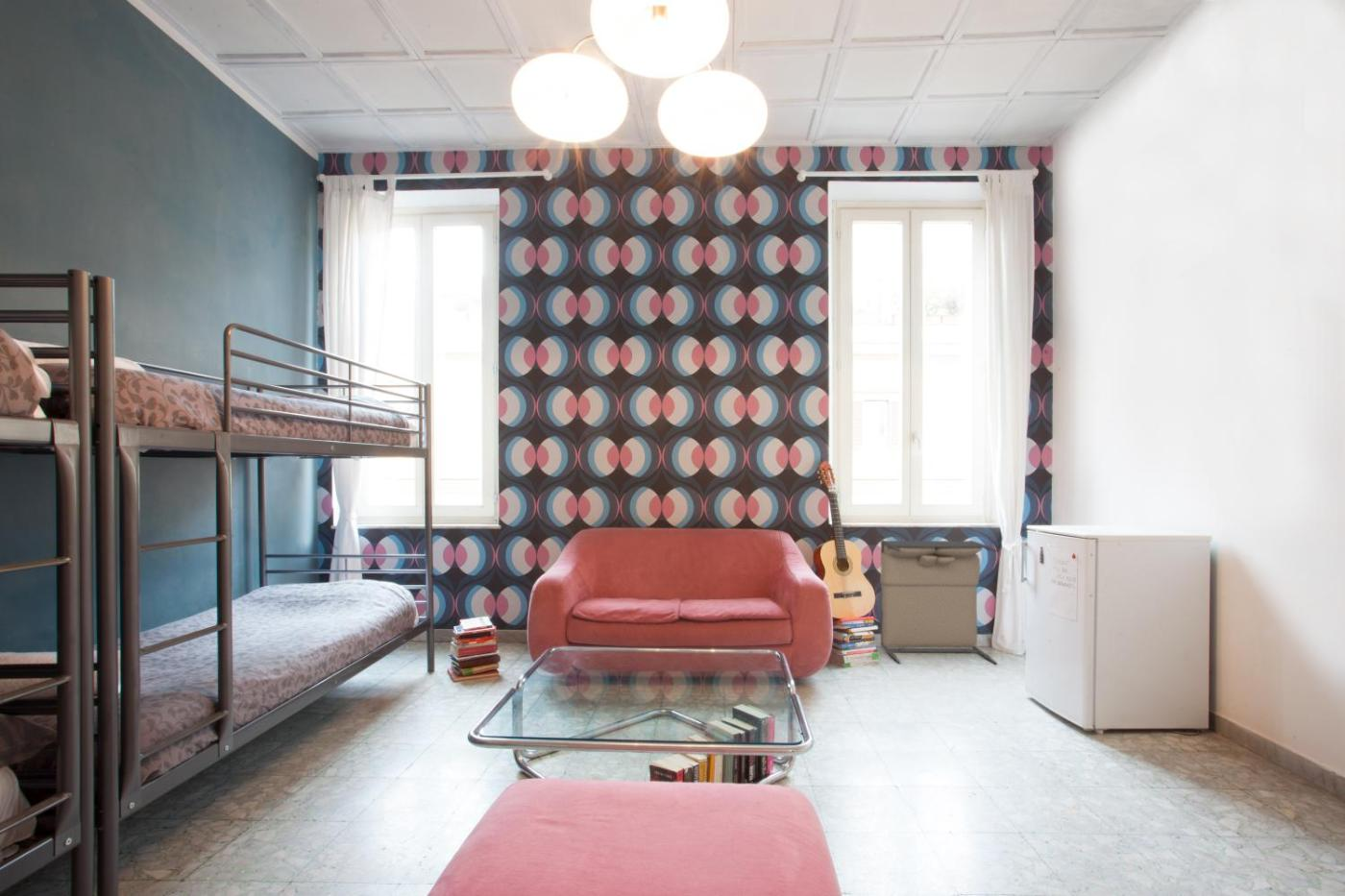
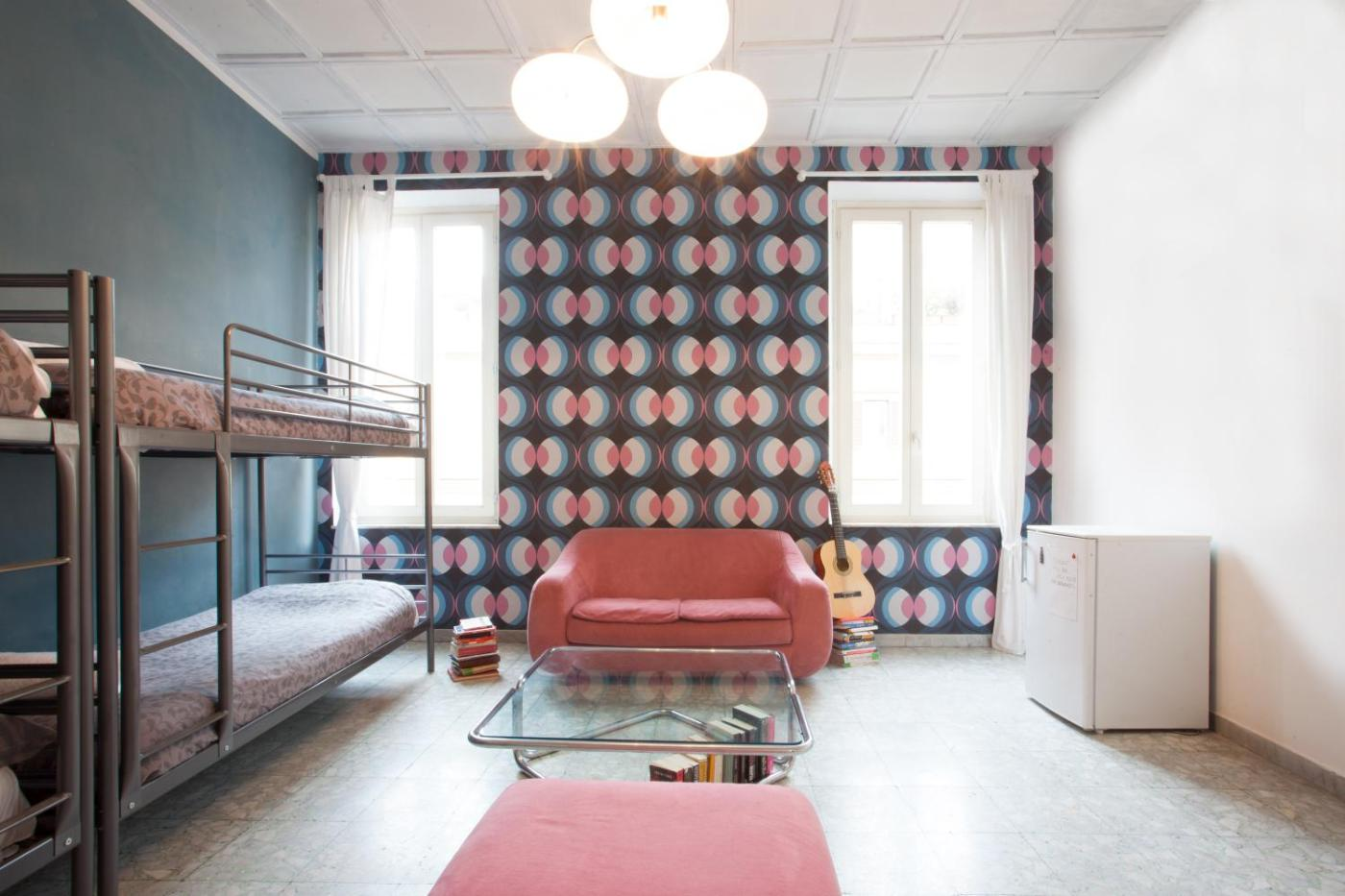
- laundry hamper [879,539,998,666]
